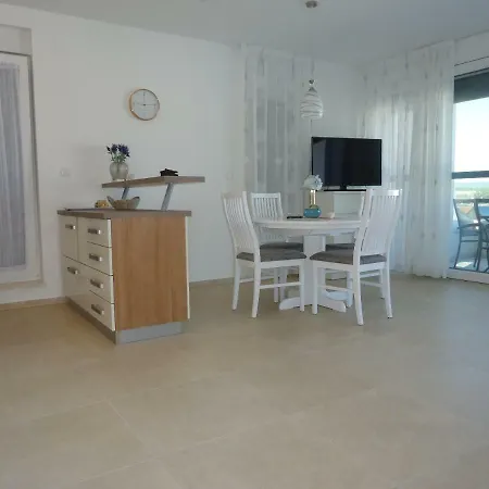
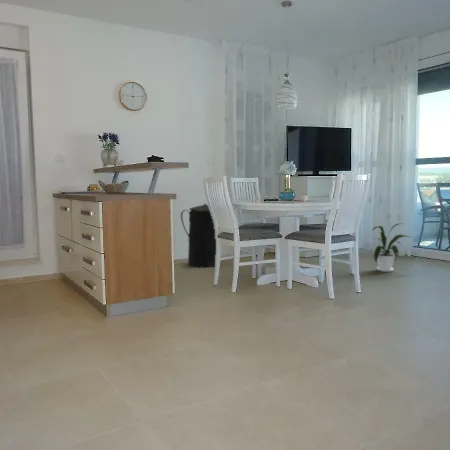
+ trash can [180,203,217,269]
+ house plant [371,222,413,273]
